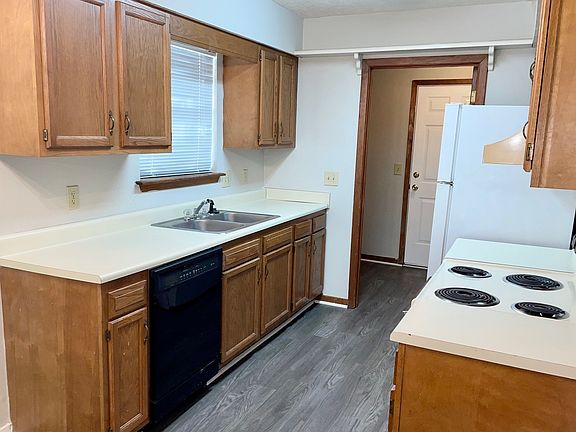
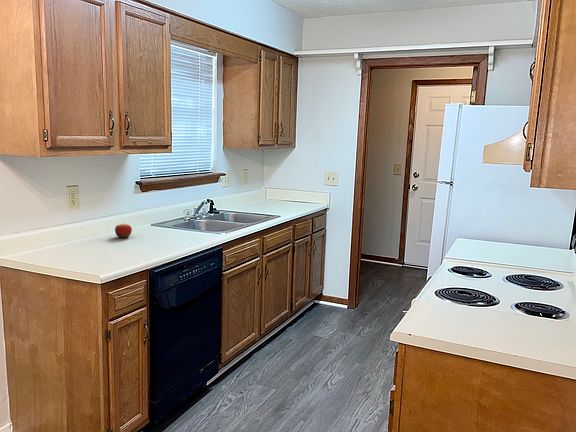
+ fruit [114,221,133,239]
